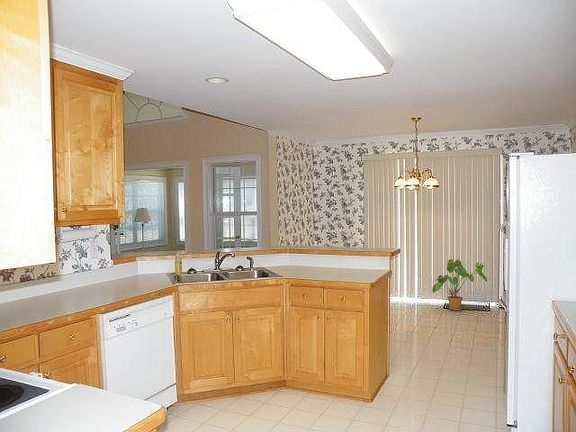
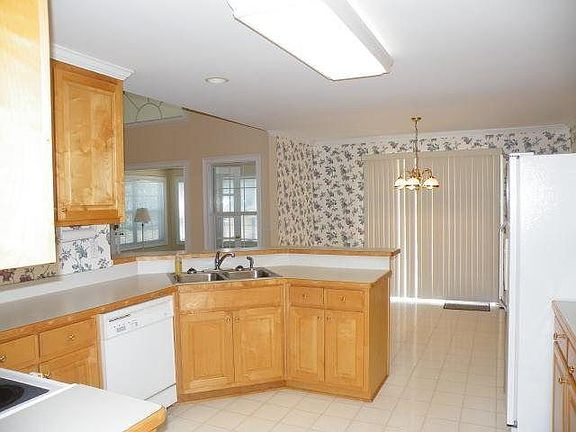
- house plant [431,258,488,312]
